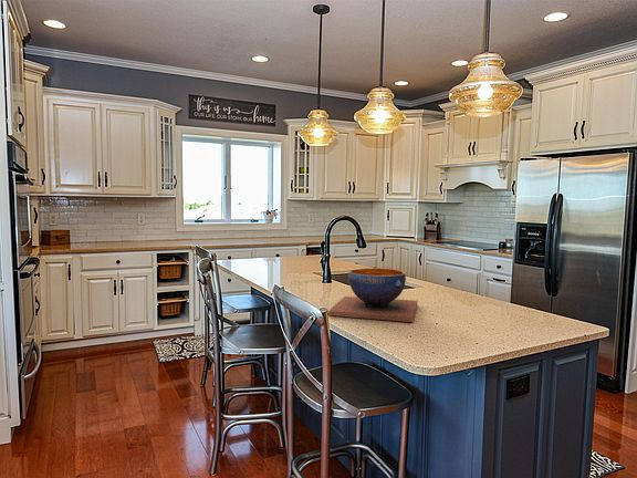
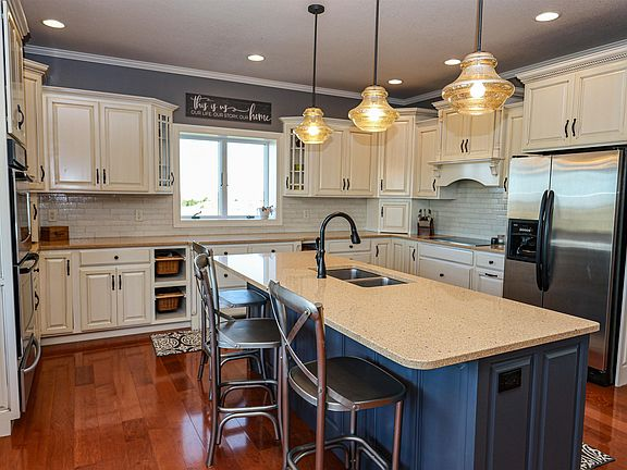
- decorative bowl [327,267,418,323]
